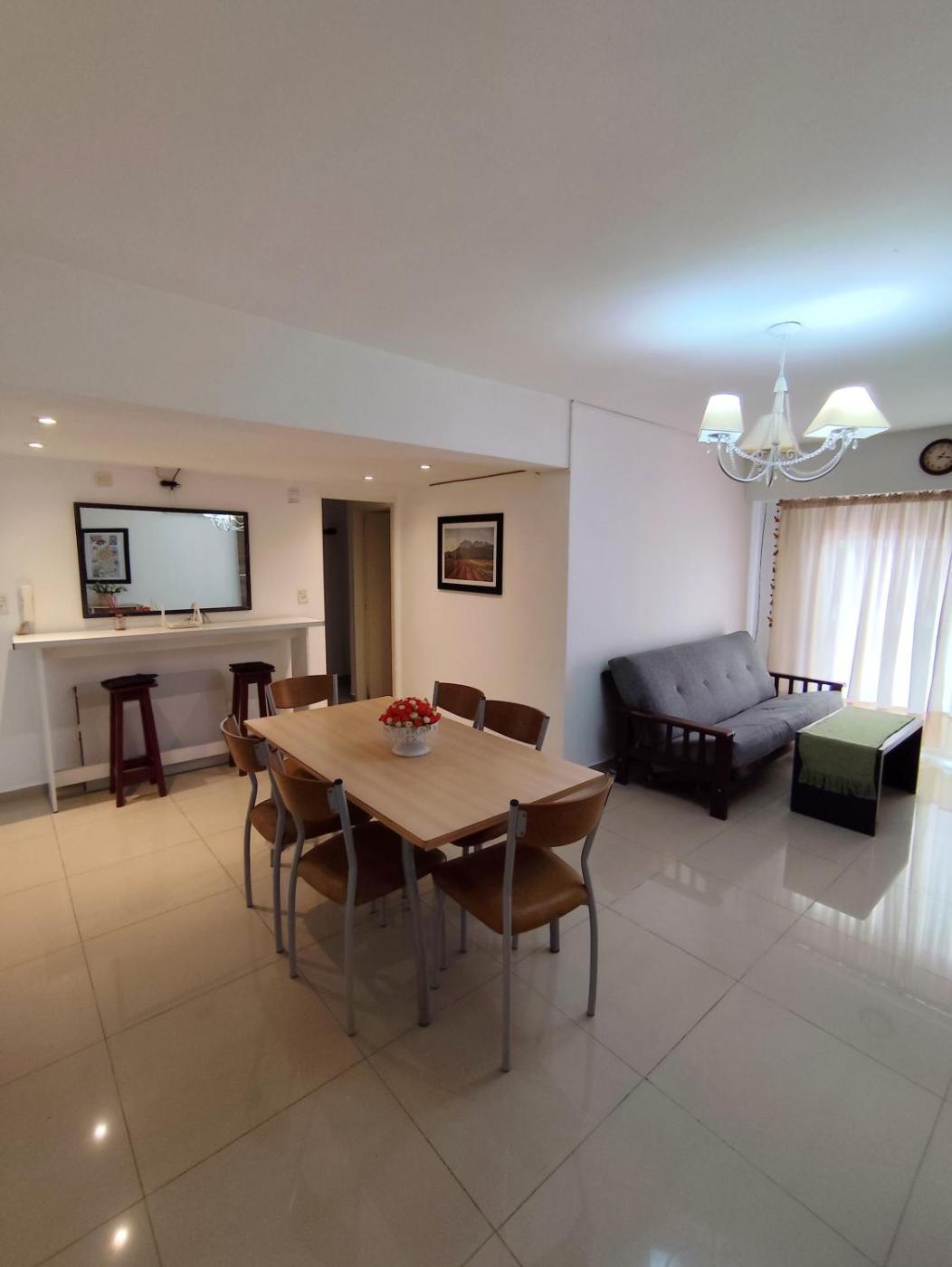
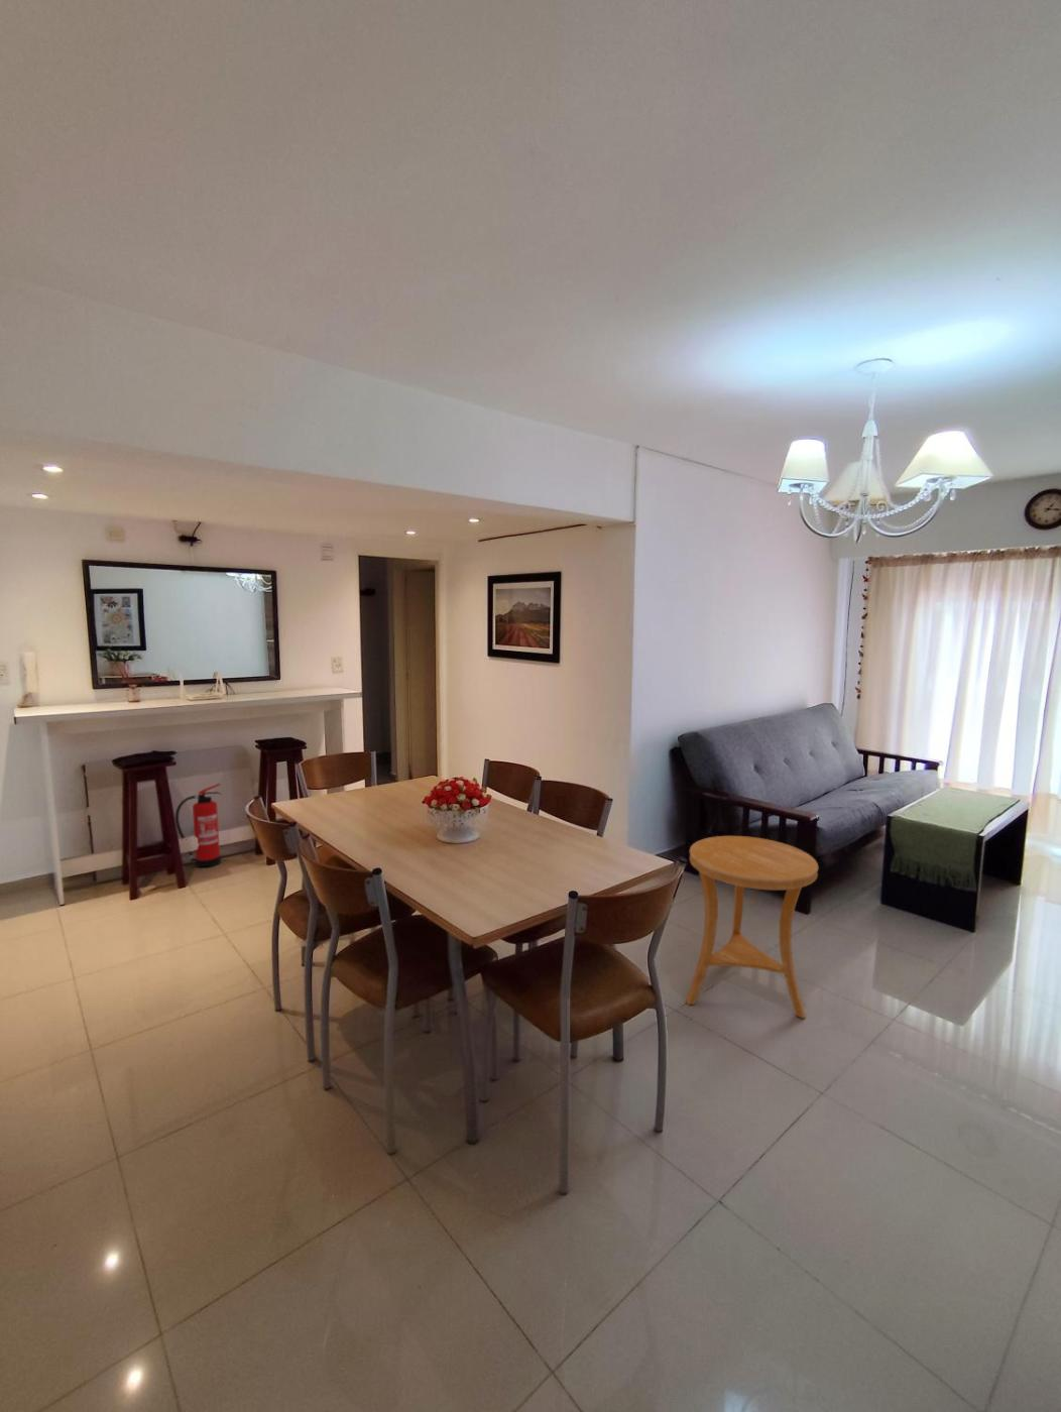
+ fire extinguisher [175,782,222,868]
+ side table [684,835,820,1020]
